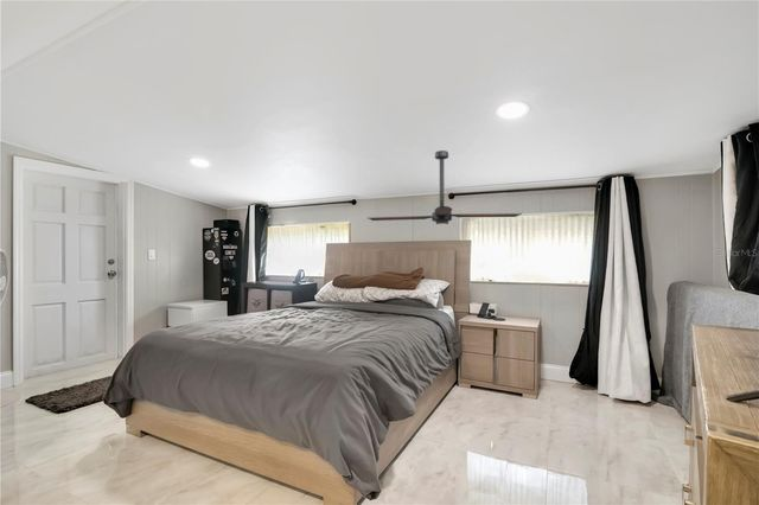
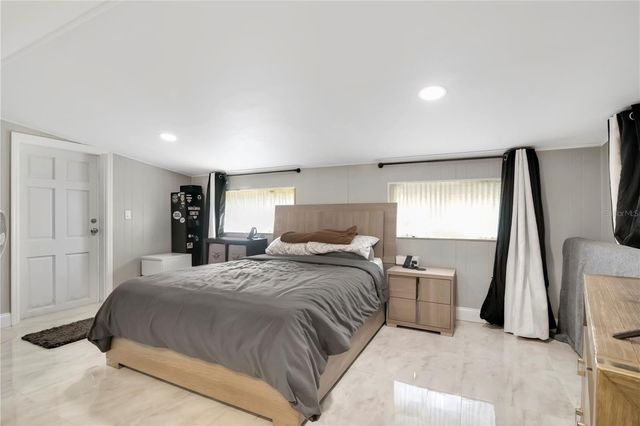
- ceiling fan [366,149,523,225]
